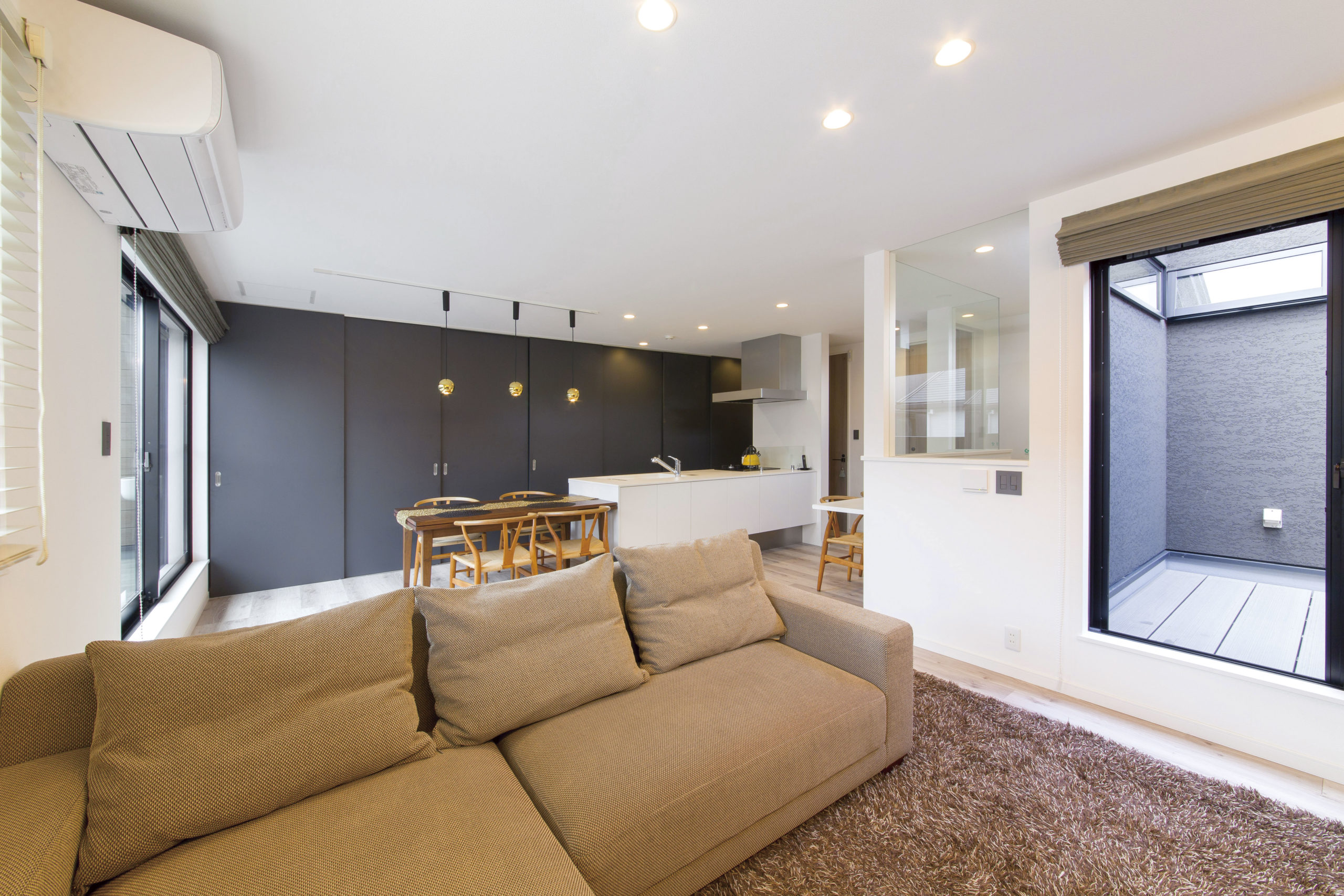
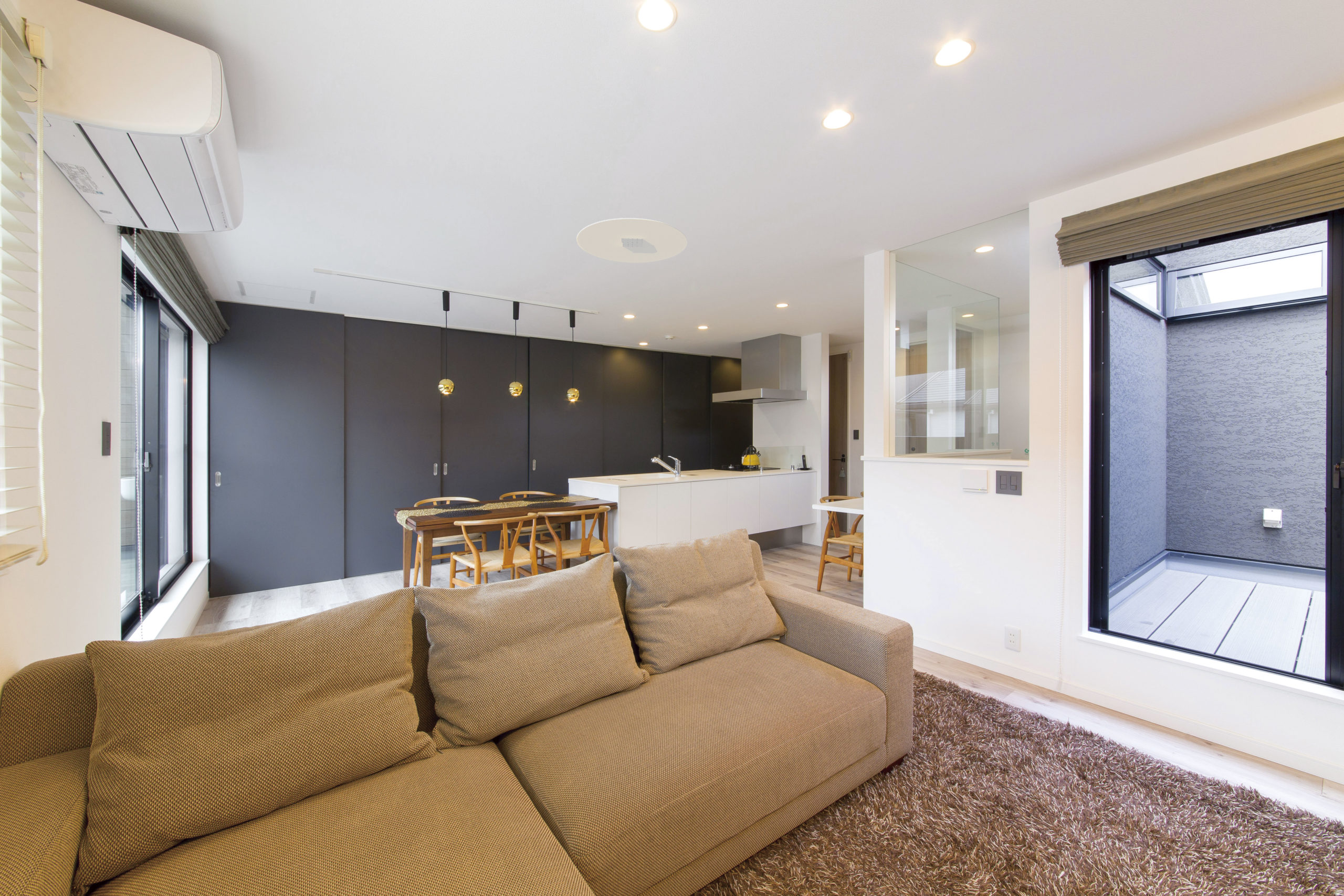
+ ceiling light [576,217,688,264]
